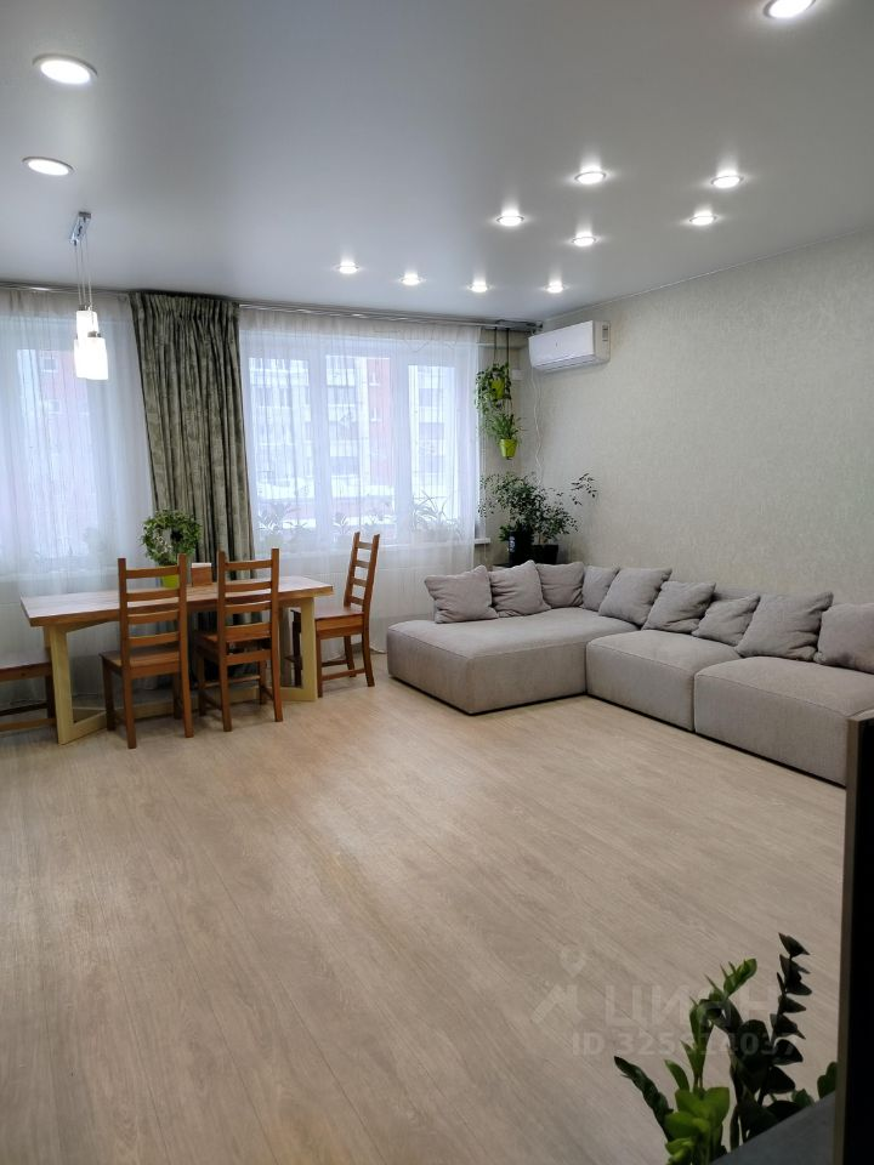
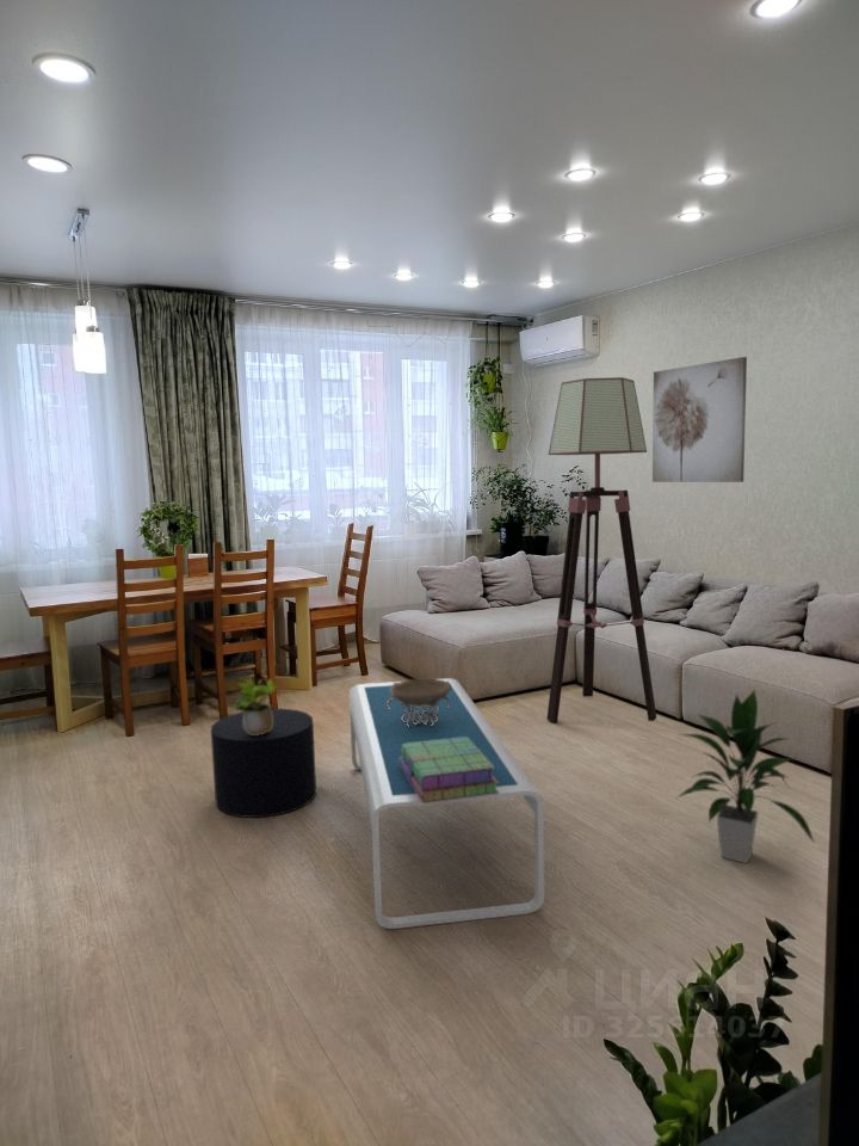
+ floor lamp [545,376,657,723]
+ decorative bowl [387,678,451,727]
+ wall art [651,356,748,483]
+ indoor plant [674,688,816,864]
+ coffee table [348,677,545,930]
+ stool [210,708,317,819]
+ stack of books [398,737,499,803]
+ potted plant [228,676,280,735]
